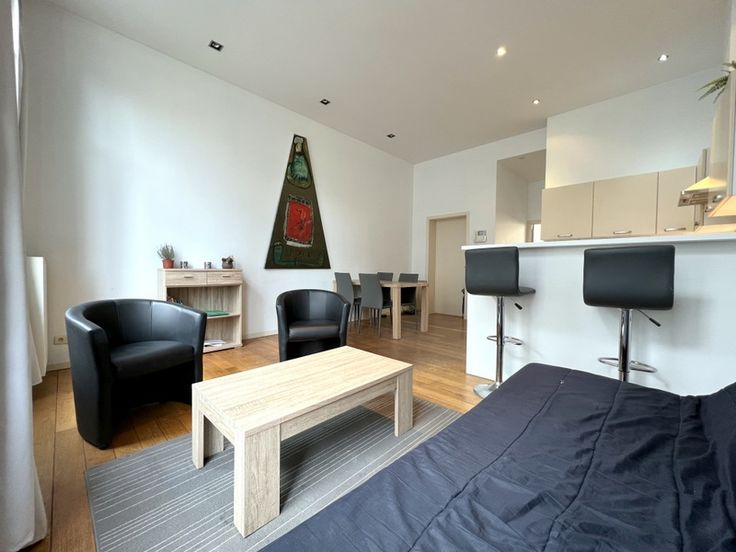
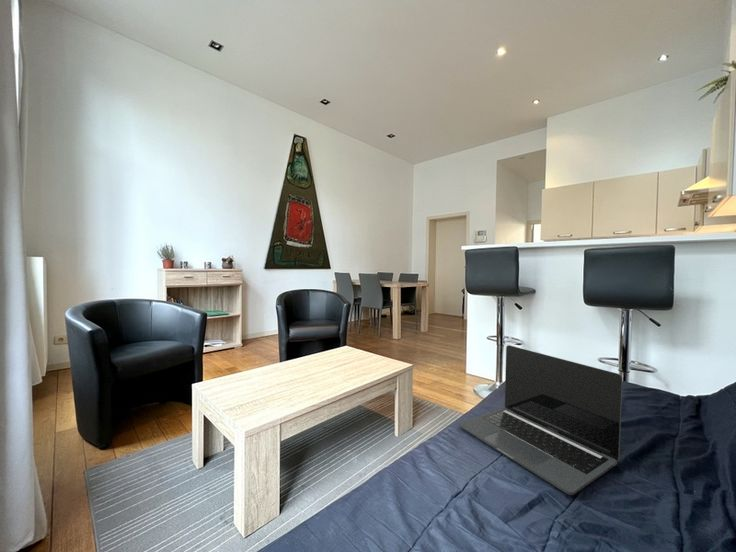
+ laptop [458,344,623,496]
